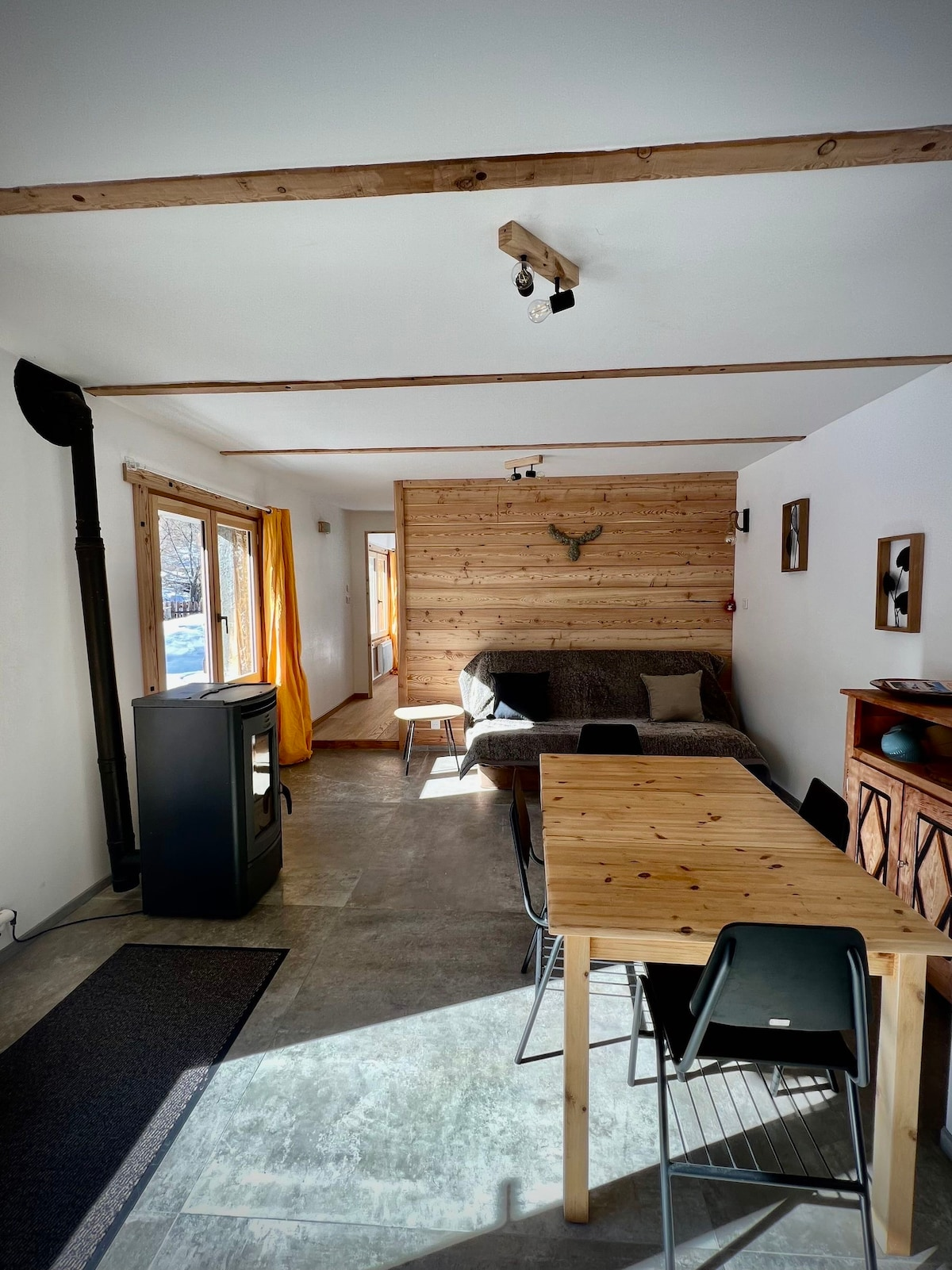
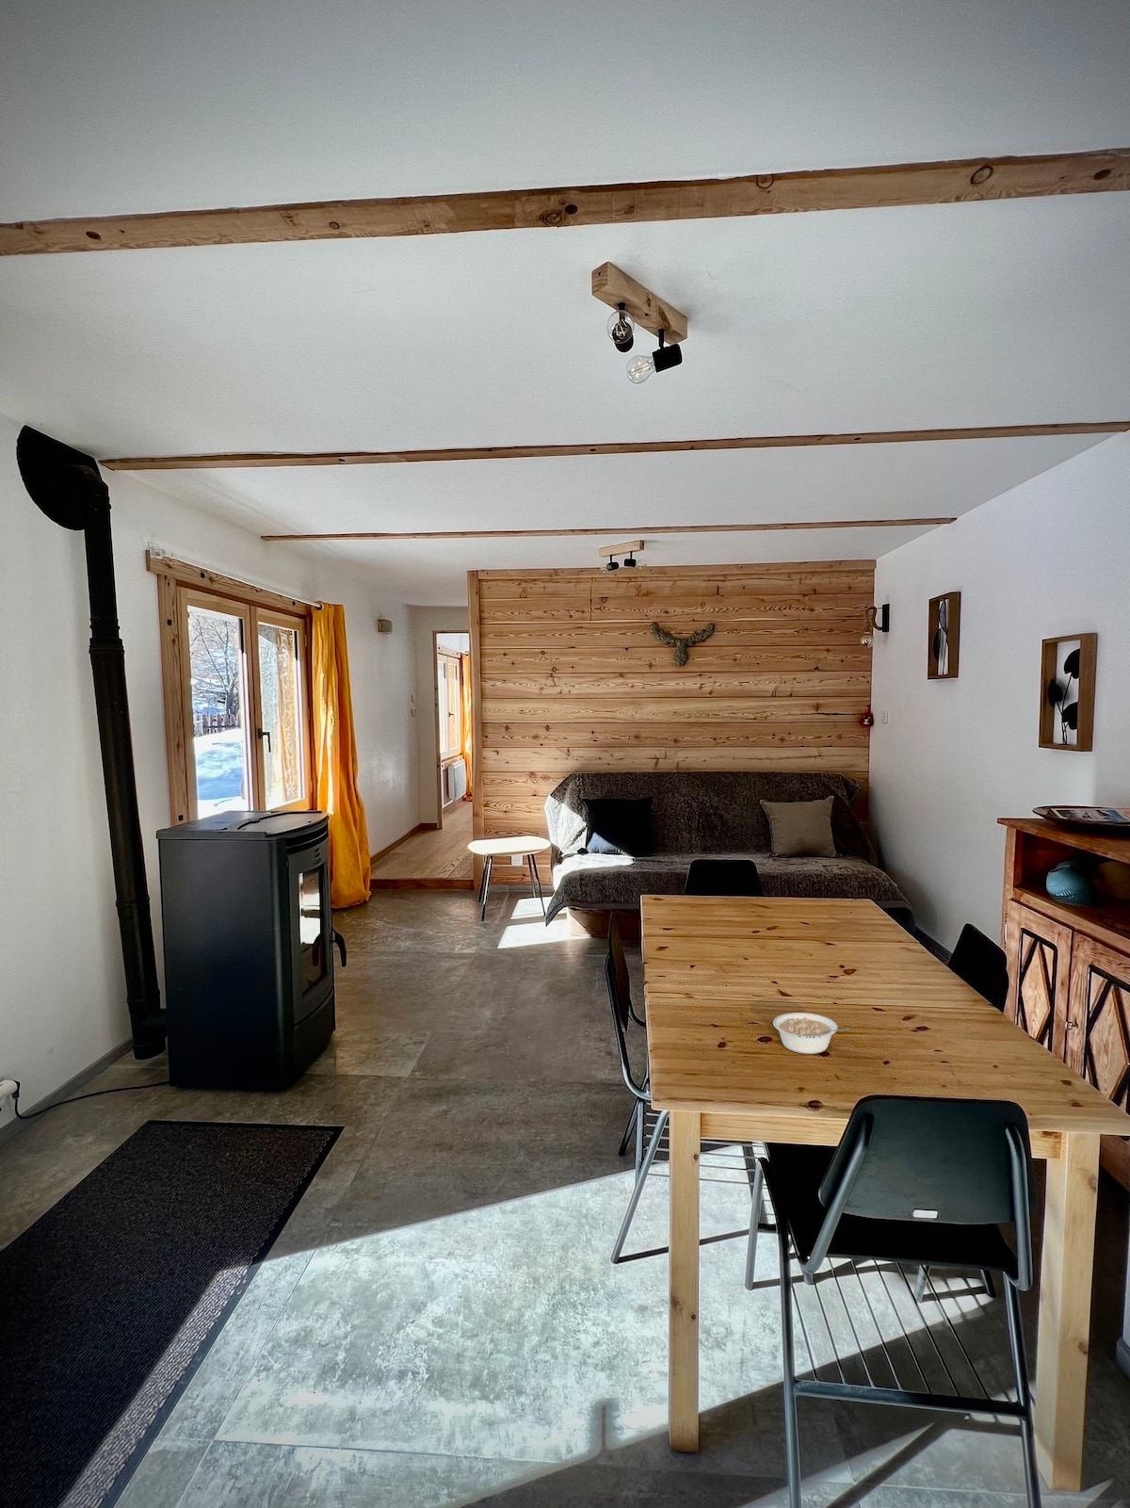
+ legume [773,1012,850,1054]
